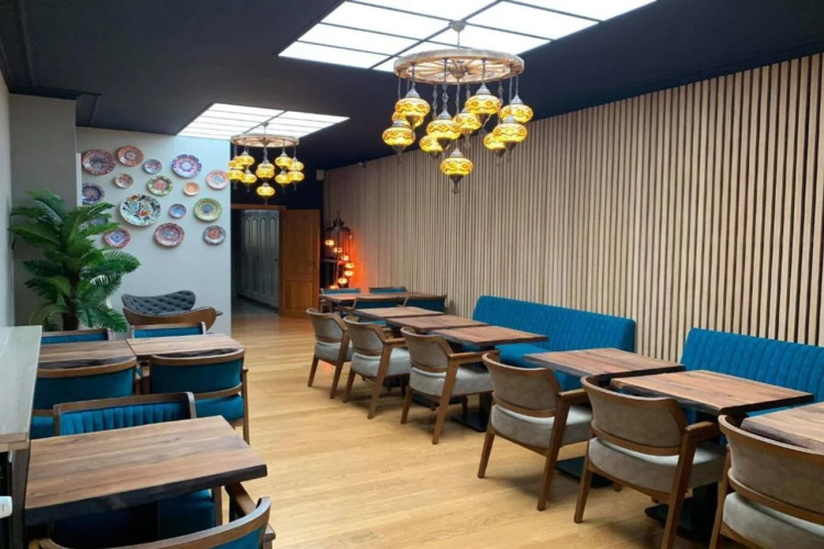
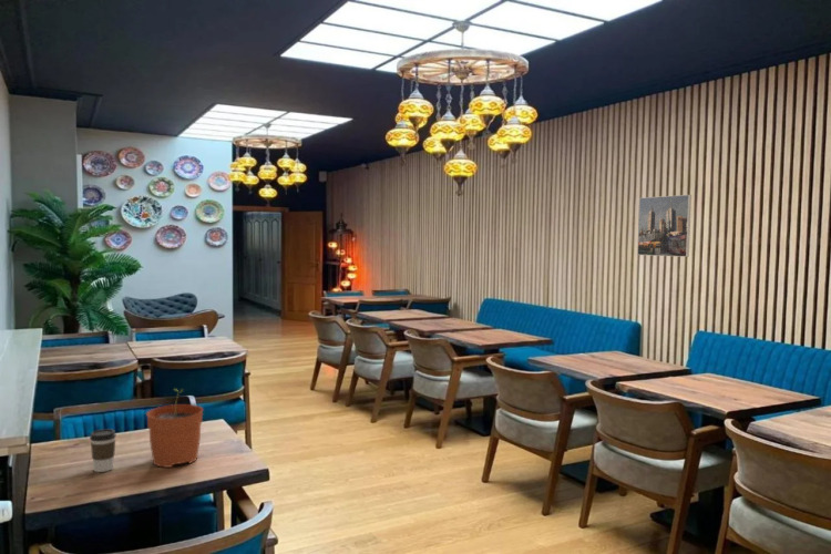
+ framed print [636,194,693,258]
+ plant pot [145,388,204,469]
+ coffee cup [89,428,117,473]
